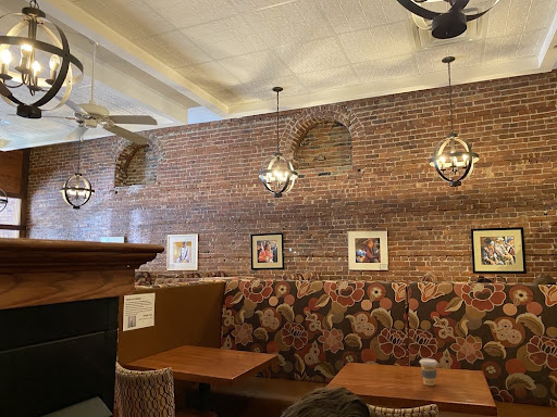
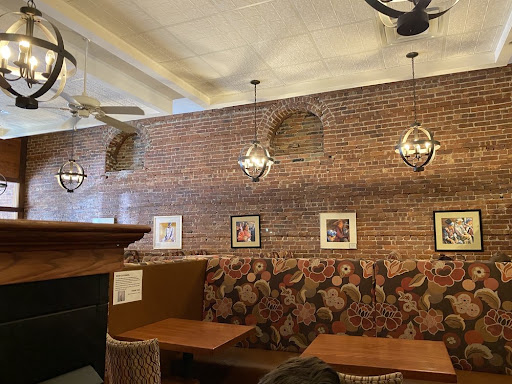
- coffee cup [419,357,438,387]
